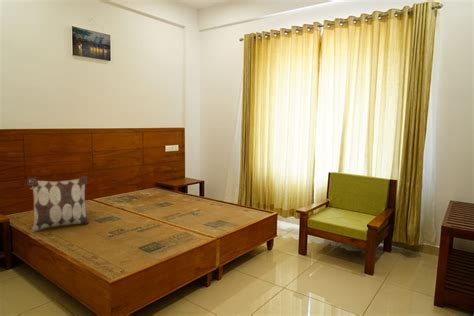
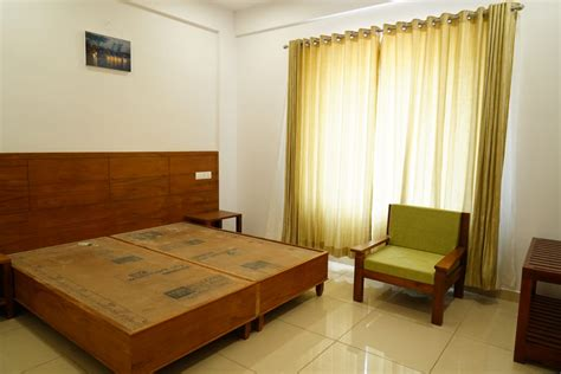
- decorative pillow [26,175,90,234]
